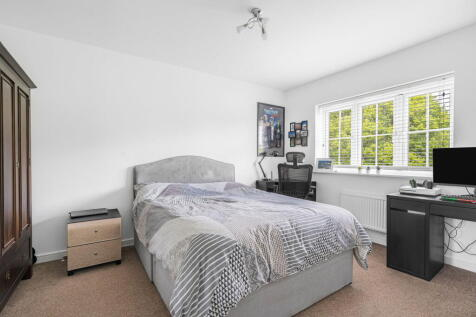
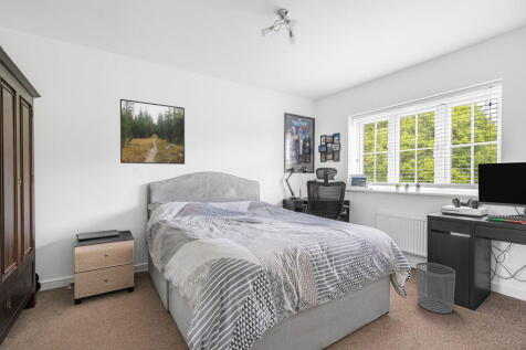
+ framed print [119,98,186,166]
+ waste bin [415,262,456,315]
